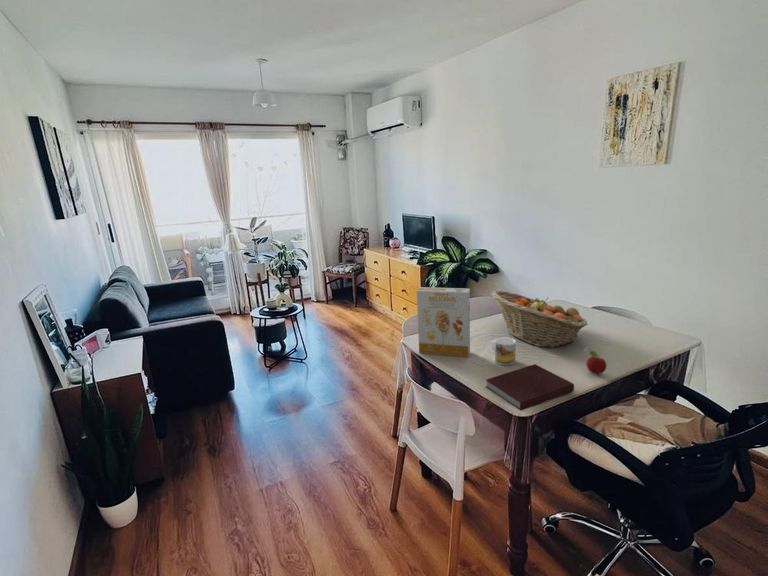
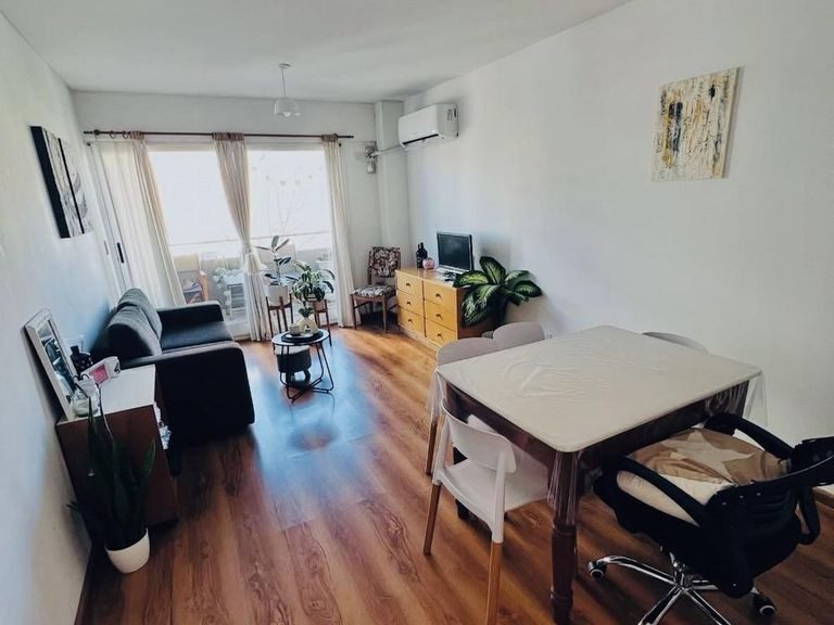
- notebook [484,363,575,411]
- mug [488,336,517,366]
- fruit basket [491,290,589,348]
- fruit [583,345,608,375]
- cereal box [416,286,471,358]
